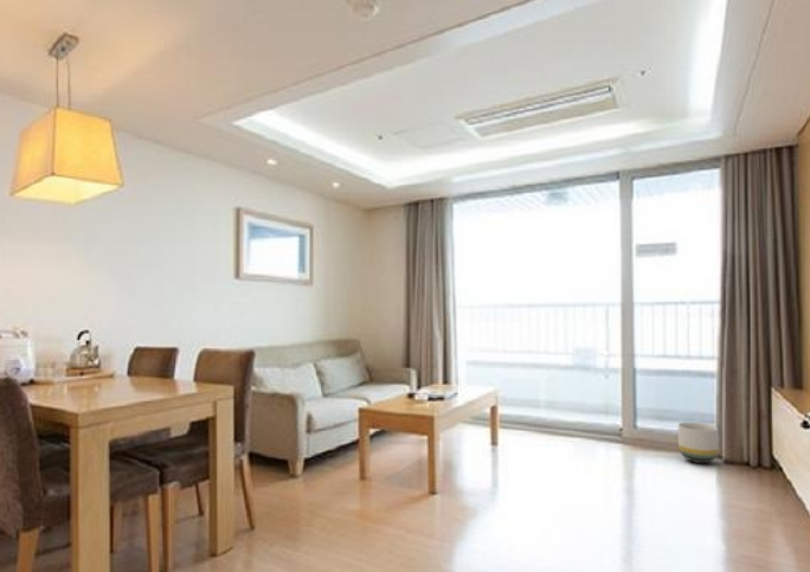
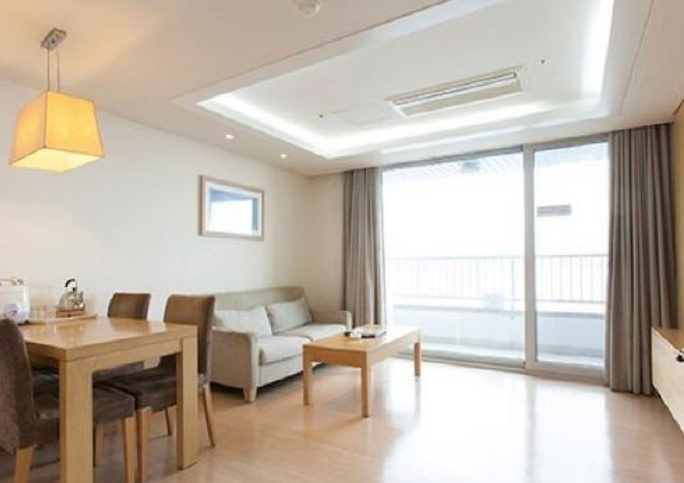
- planter [677,422,720,464]
